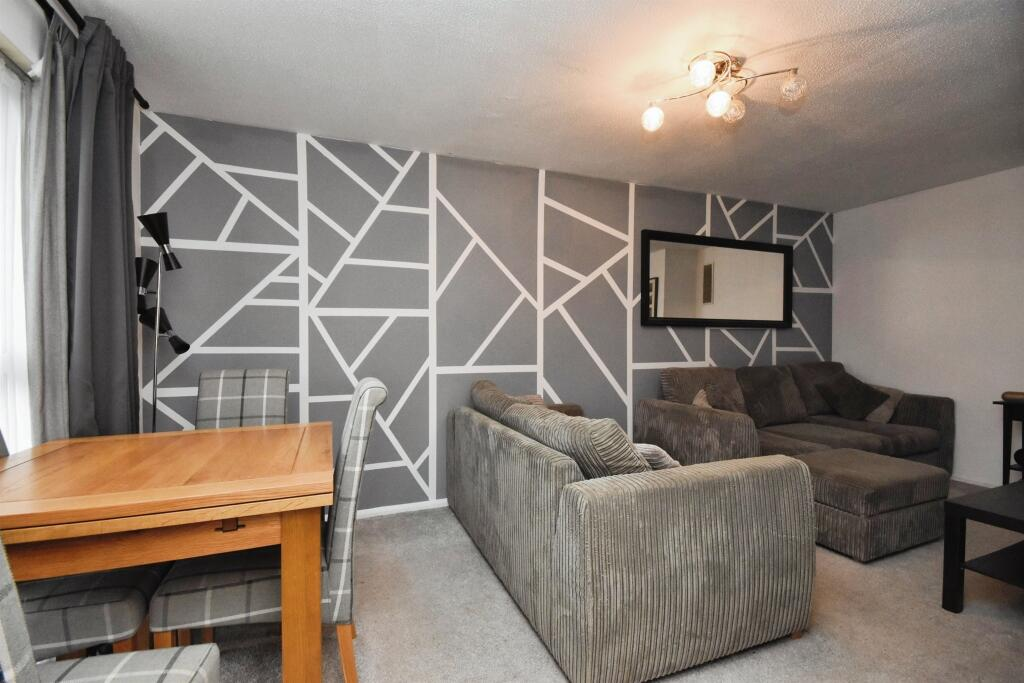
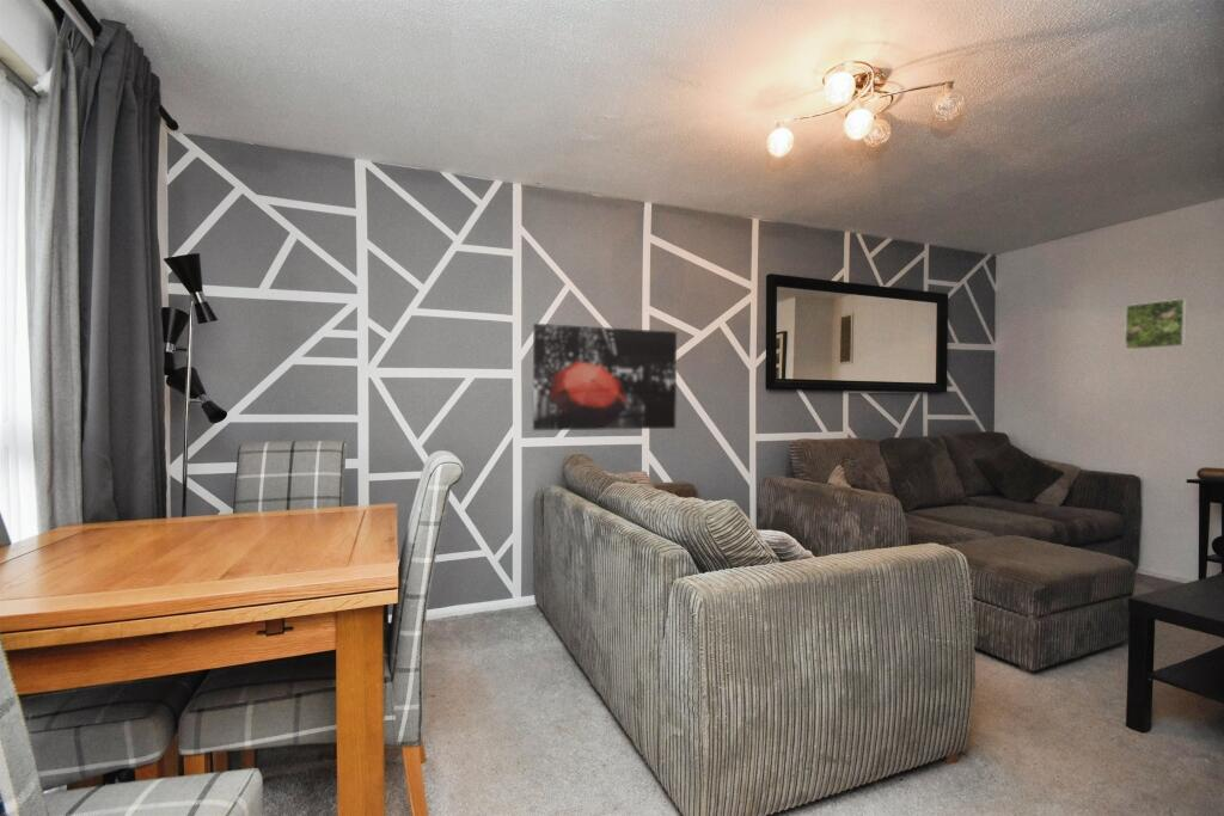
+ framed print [1124,297,1188,351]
+ wall art [532,323,678,431]
